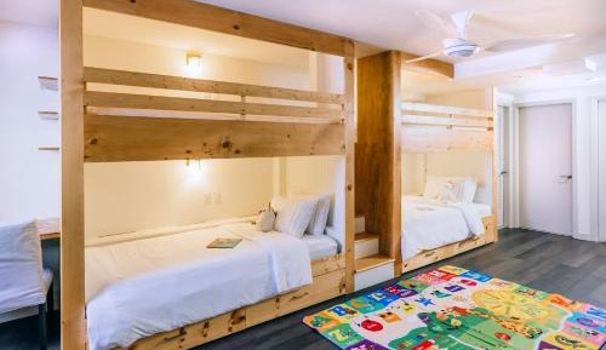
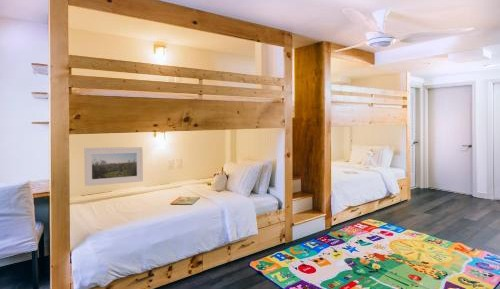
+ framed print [83,146,144,187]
